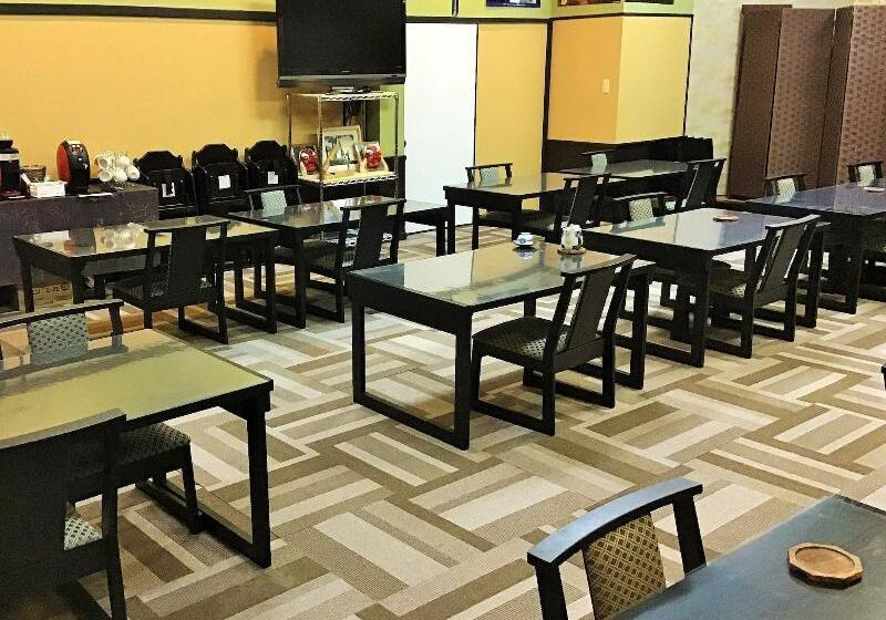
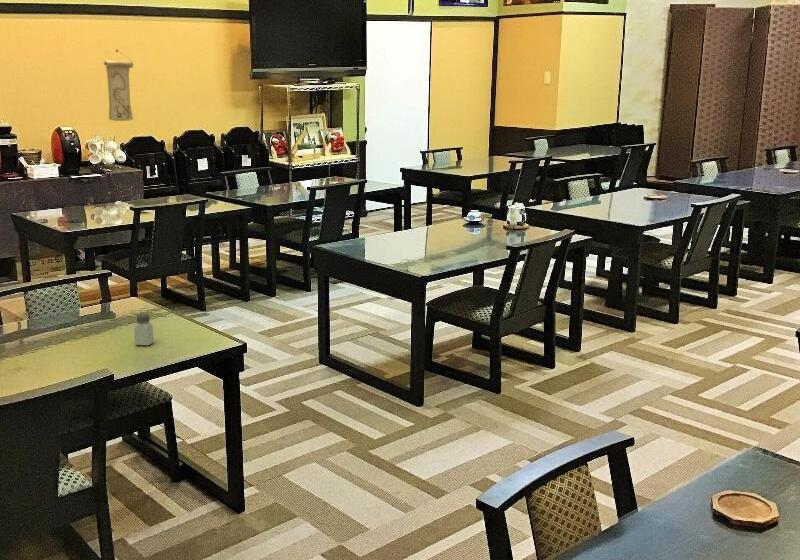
+ saltshaker [133,313,155,346]
+ wall scroll [103,48,134,122]
